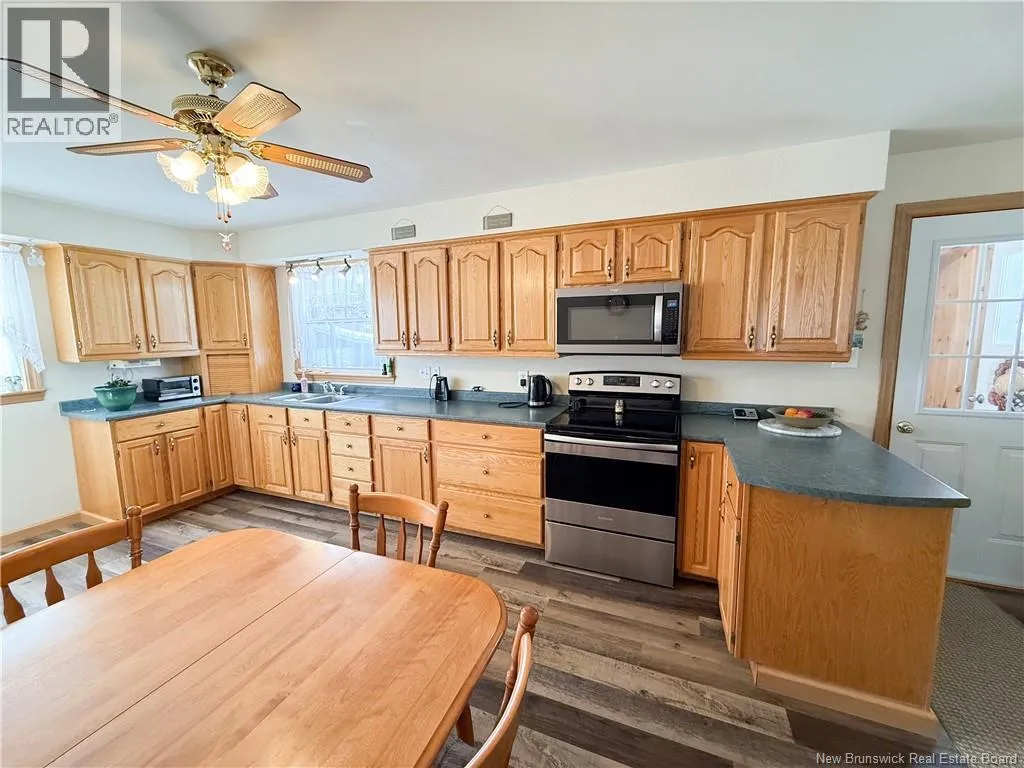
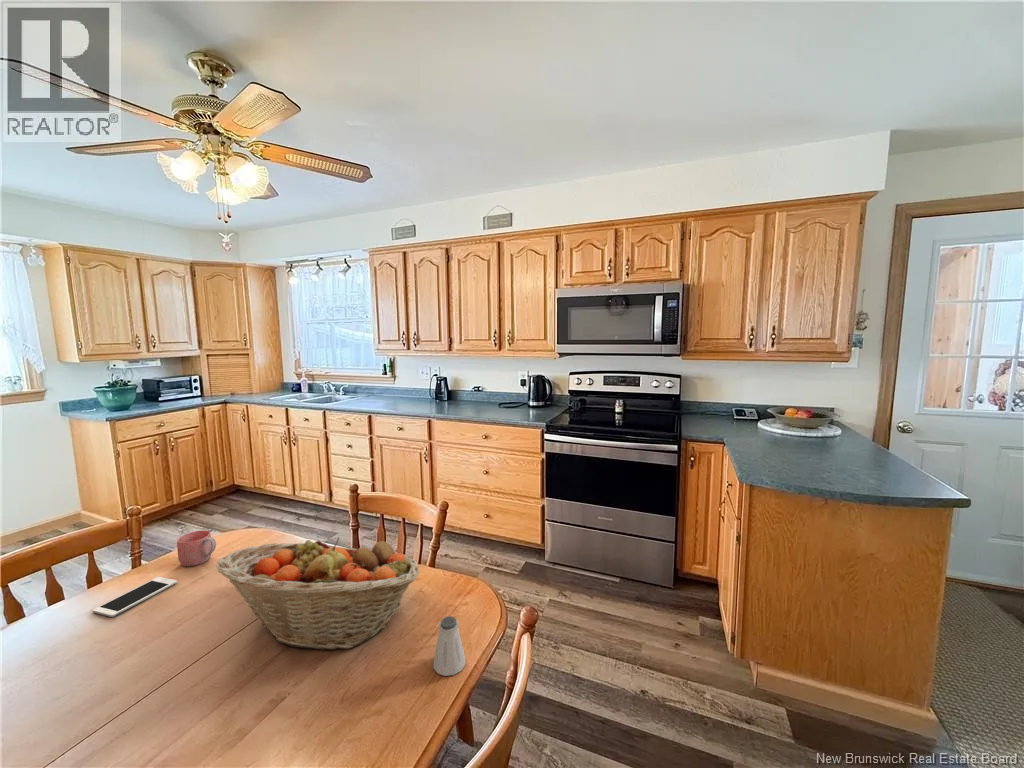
+ saltshaker [432,615,467,677]
+ fruit basket [215,536,420,651]
+ cell phone [92,576,178,618]
+ mug [176,529,217,567]
